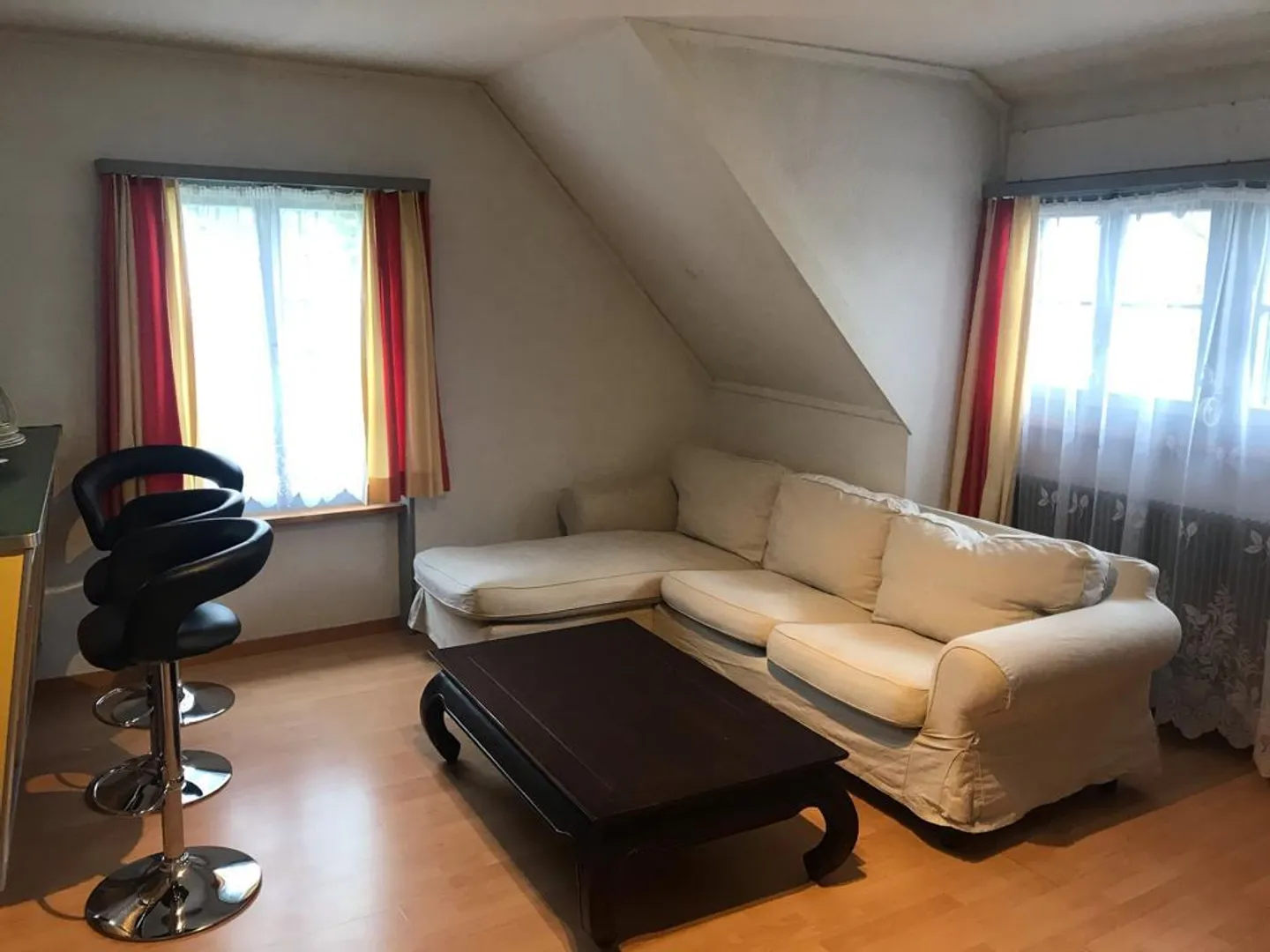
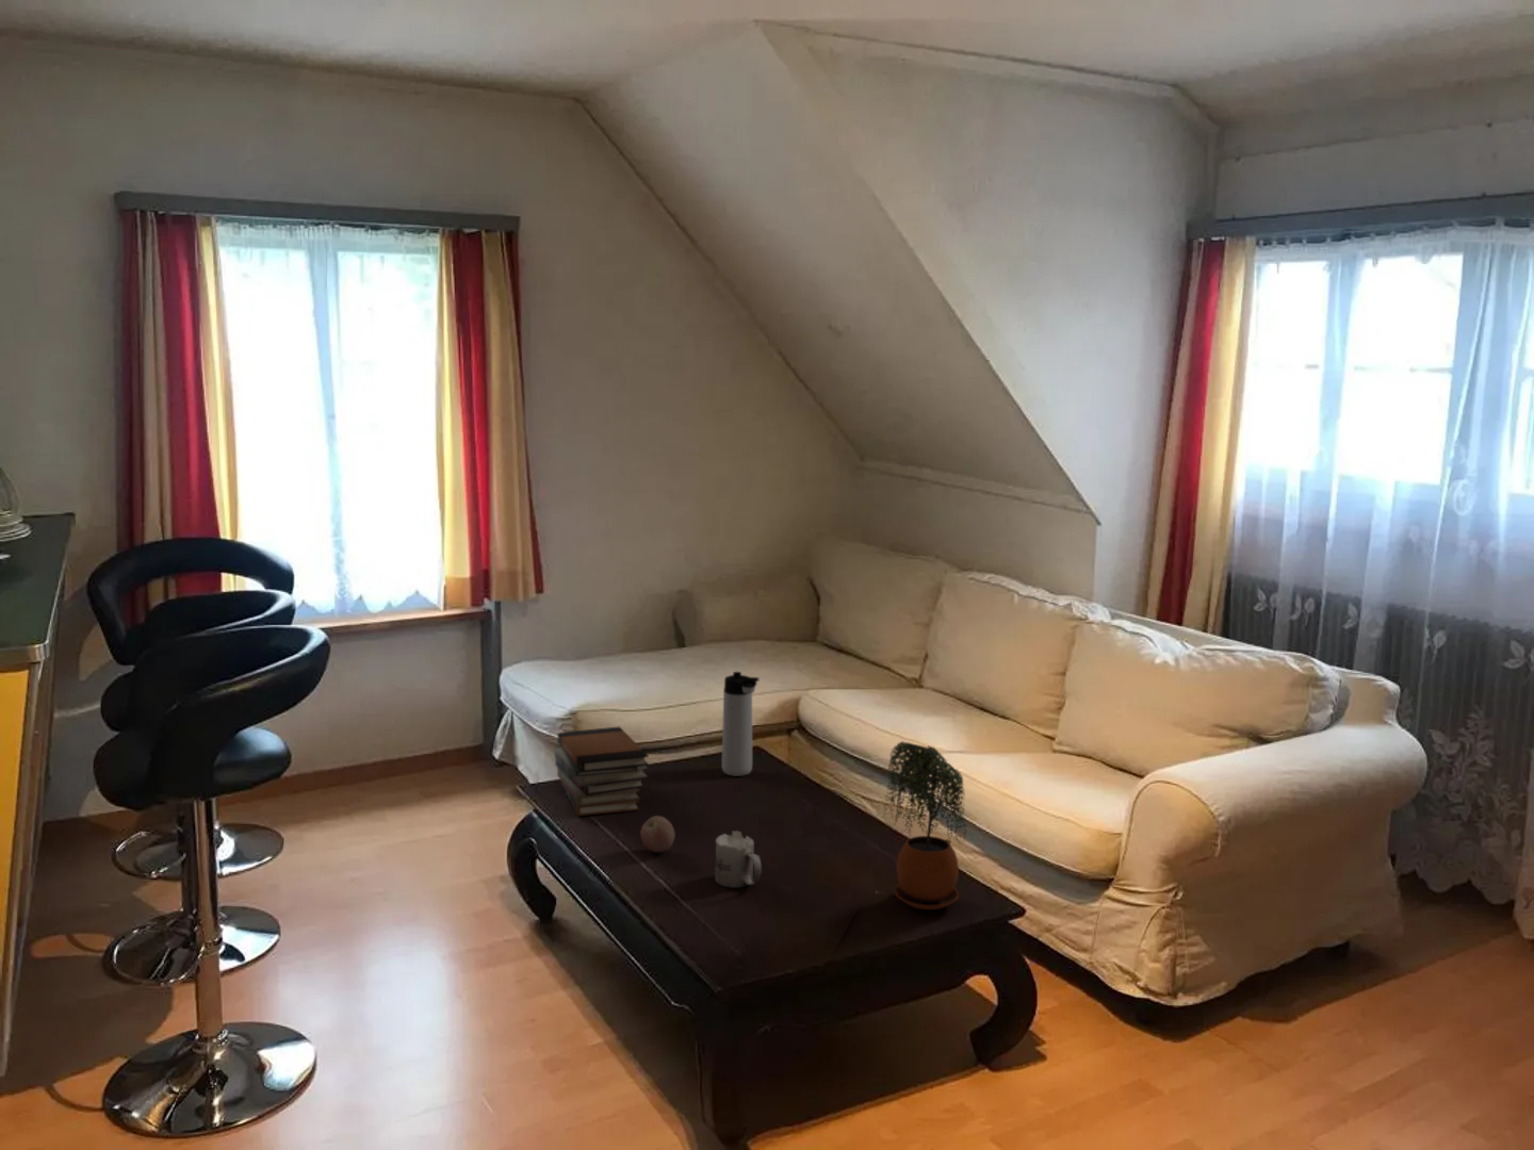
+ apple [639,814,676,854]
+ thermos bottle [721,670,760,777]
+ potted plant [882,740,969,912]
+ book stack [554,725,650,817]
+ mug [714,830,762,889]
